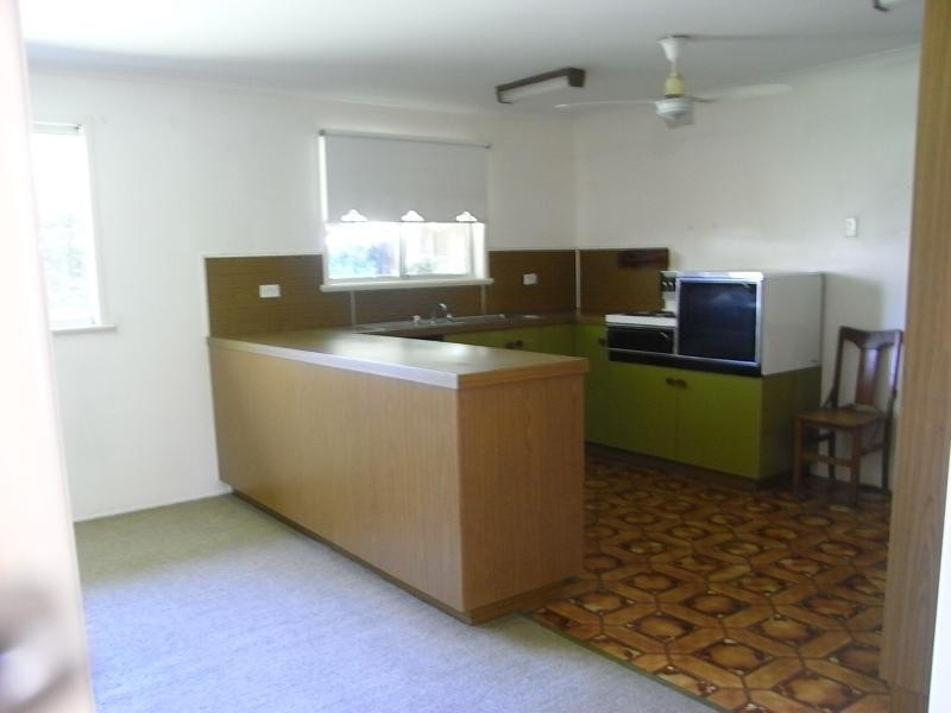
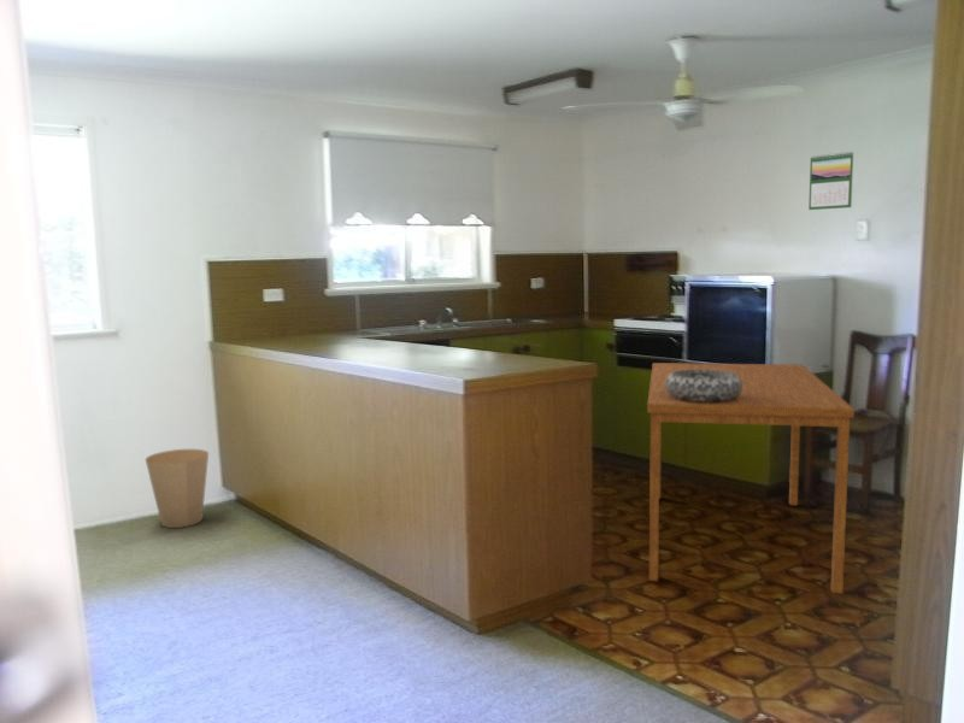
+ trash can [145,448,210,529]
+ decorative bowl [665,370,742,402]
+ dining table [646,362,856,594]
+ calendar [807,151,854,211]
